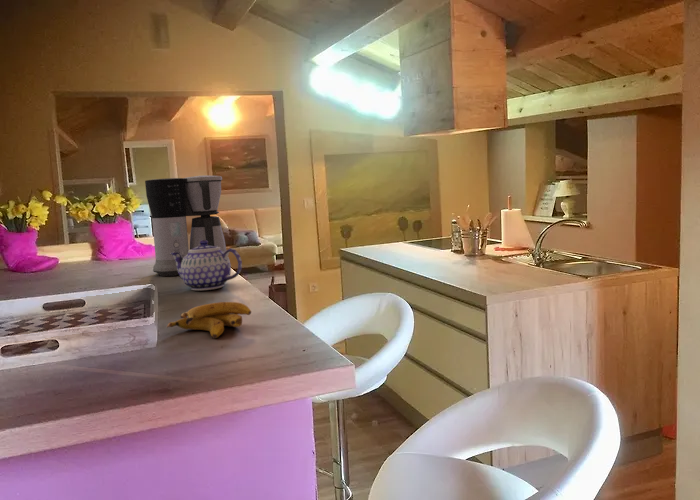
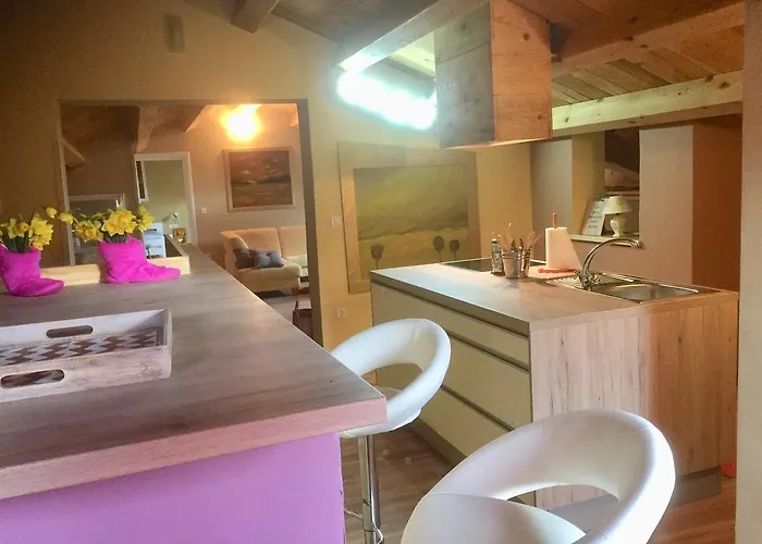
- teapot [170,240,243,291]
- coffee maker [144,174,227,277]
- banana [166,301,252,339]
